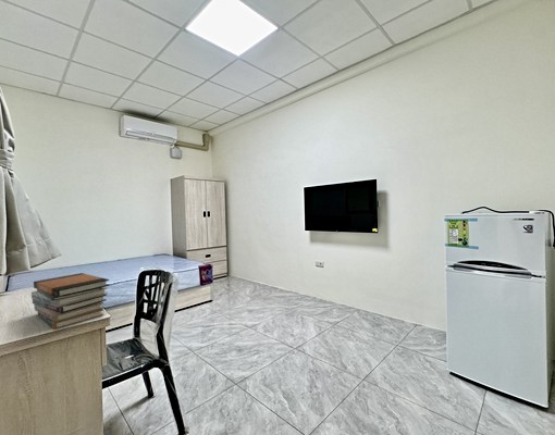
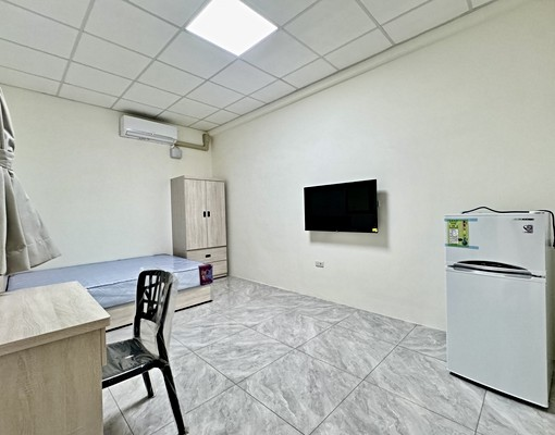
- book stack [30,272,111,331]
